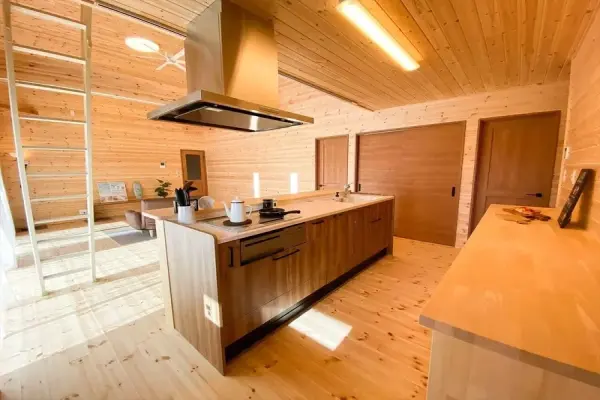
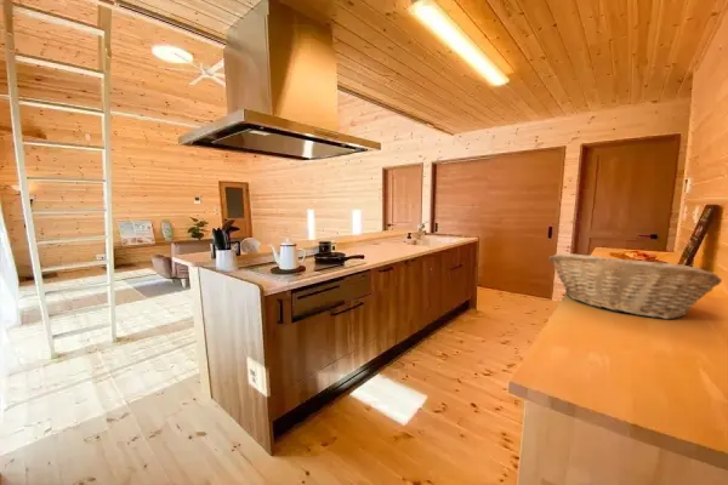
+ fruit basket [547,252,723,320]
